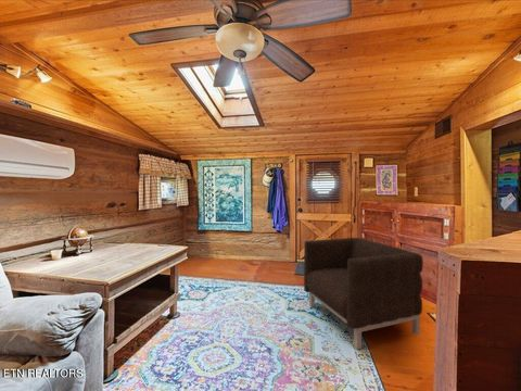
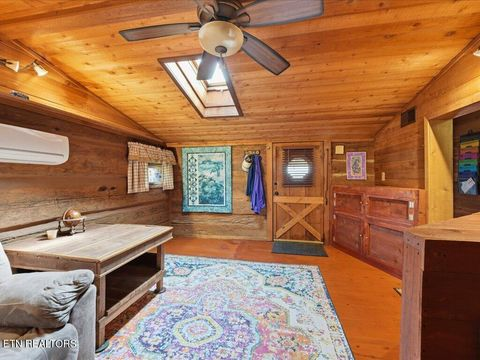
- armchair [303,237,424,351]
